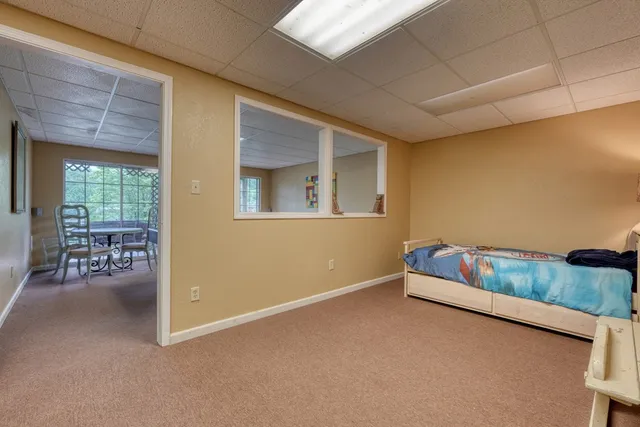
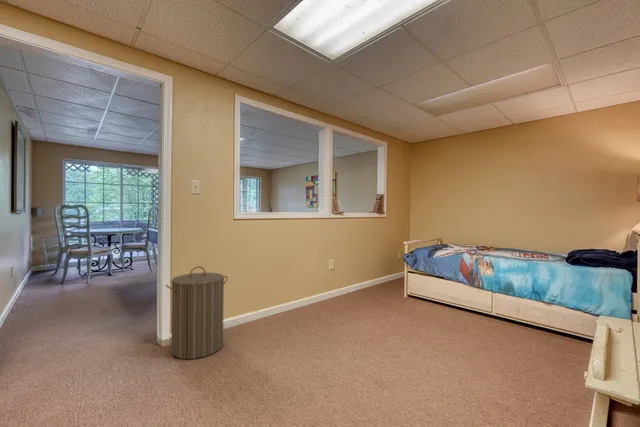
+ laundry hamper [165,265,229,360]
